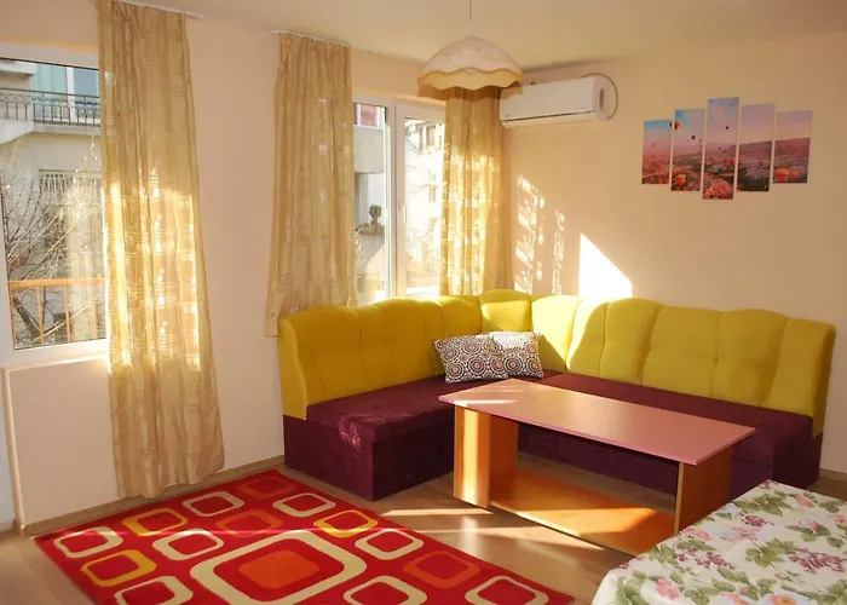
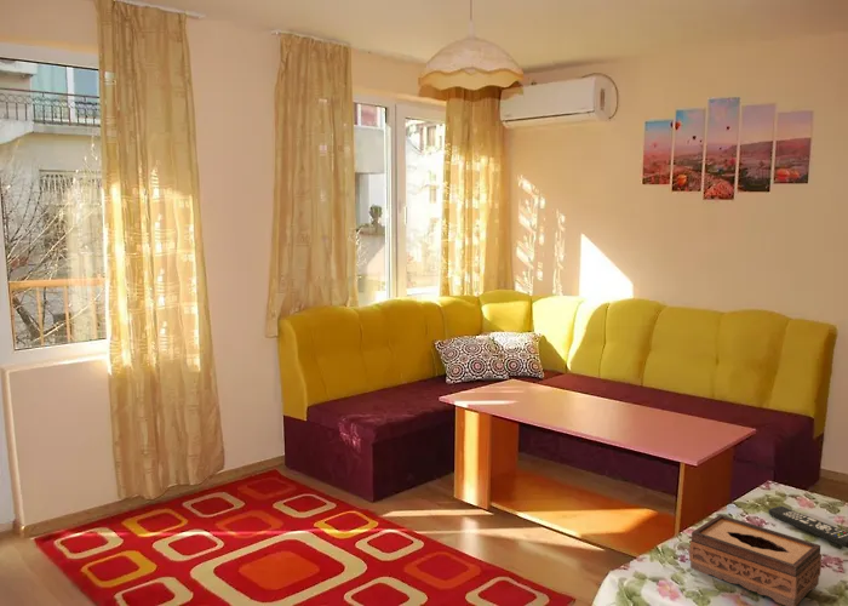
+ remote control [767,505,848,549]
+ tissue box [688,514,823,606]
